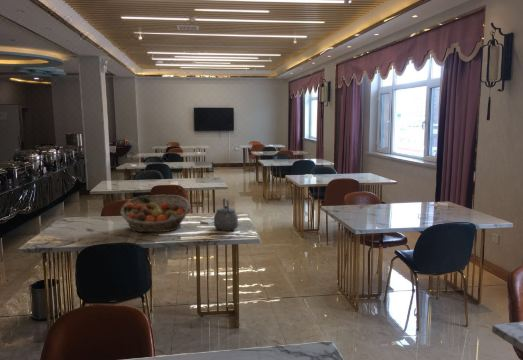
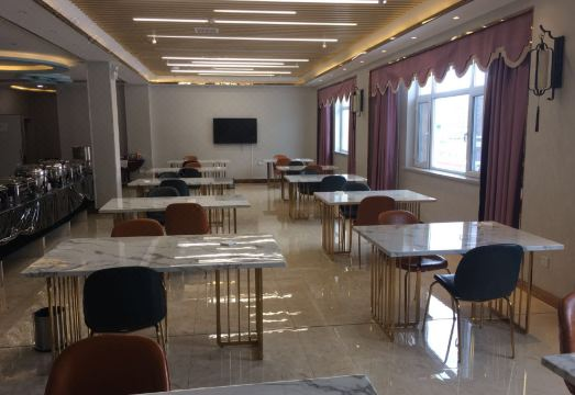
- fruit basket [119,194,191,233]
- tea kettle [213,197,239,232]
